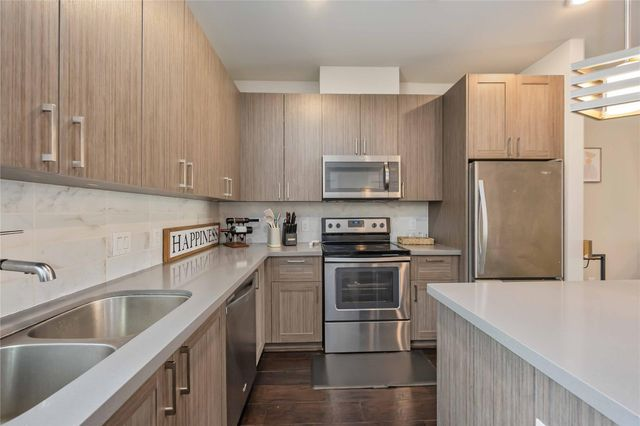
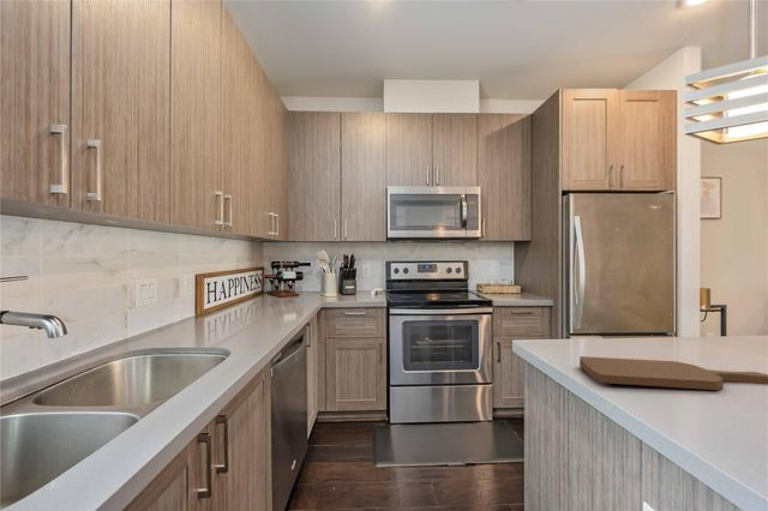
+ cutting board [578,355,768,391]
